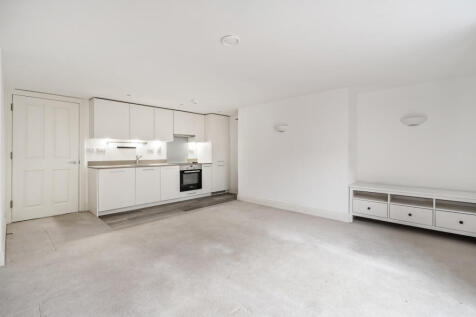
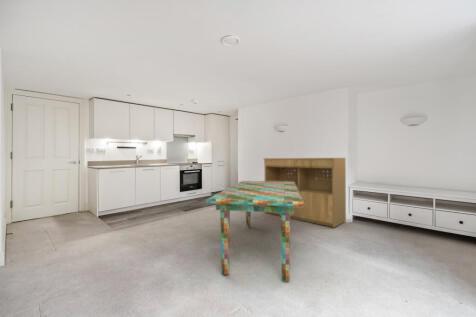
+ bookcase [263,157,347,228]
+ dining table [205,180,304,282]
